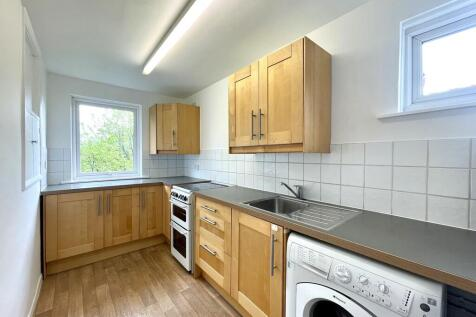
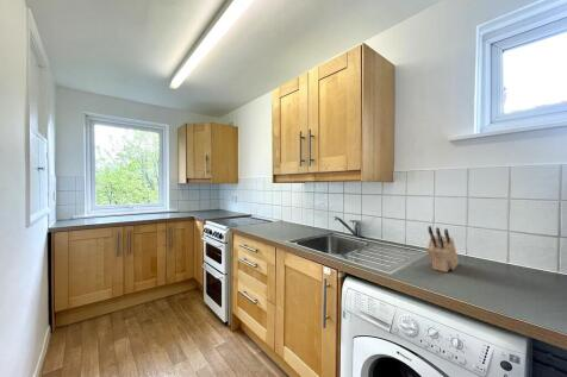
+ knife block [426,225,460,274]
